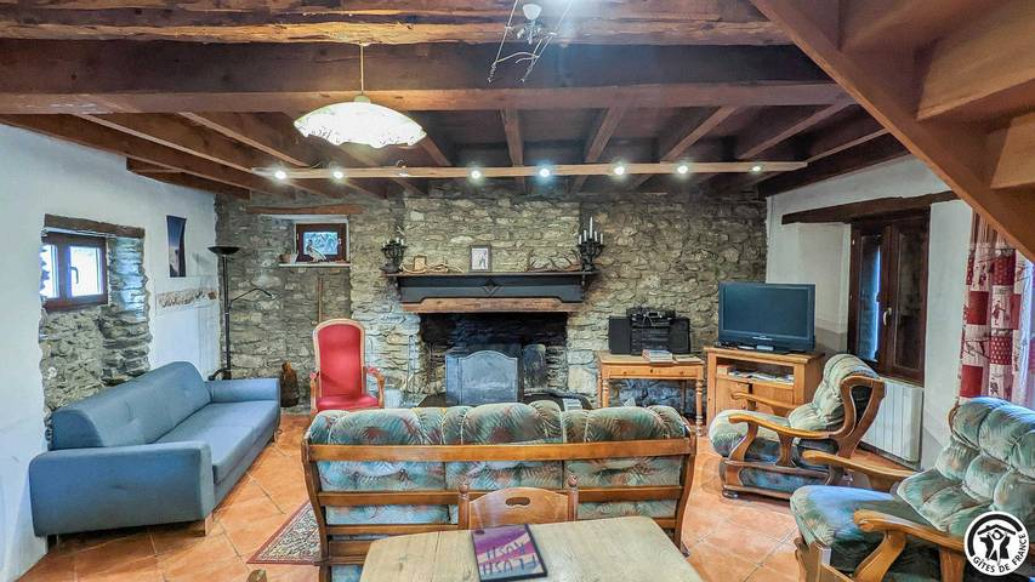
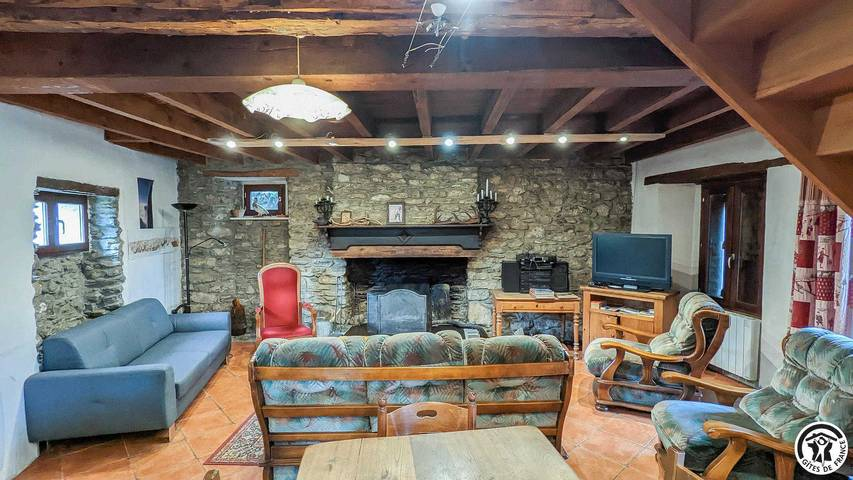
- video game case [470,523,548,582]
